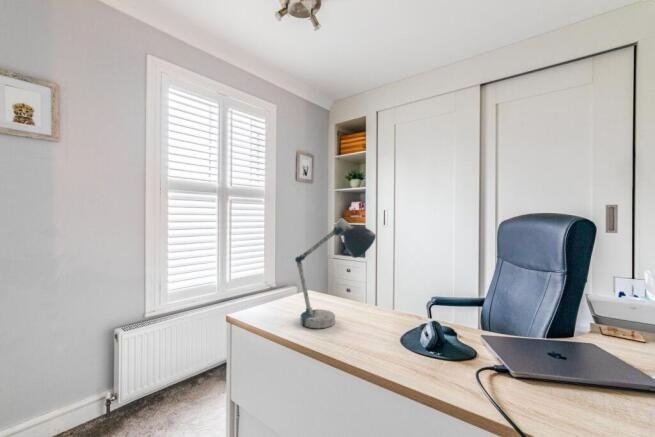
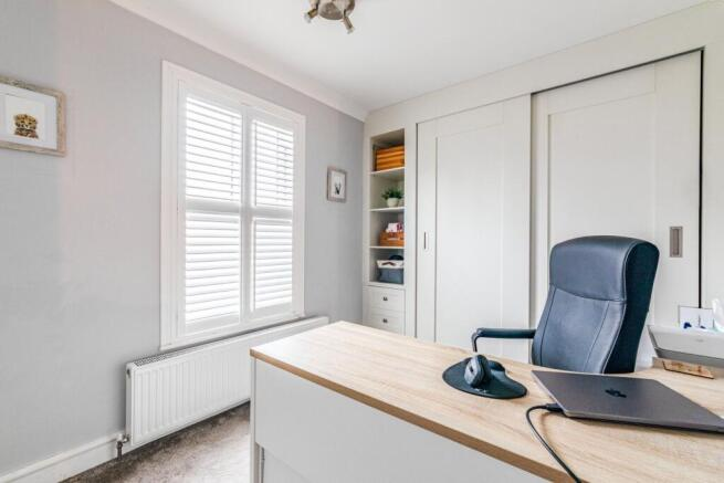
- desk lamp [294,217,377,329]
